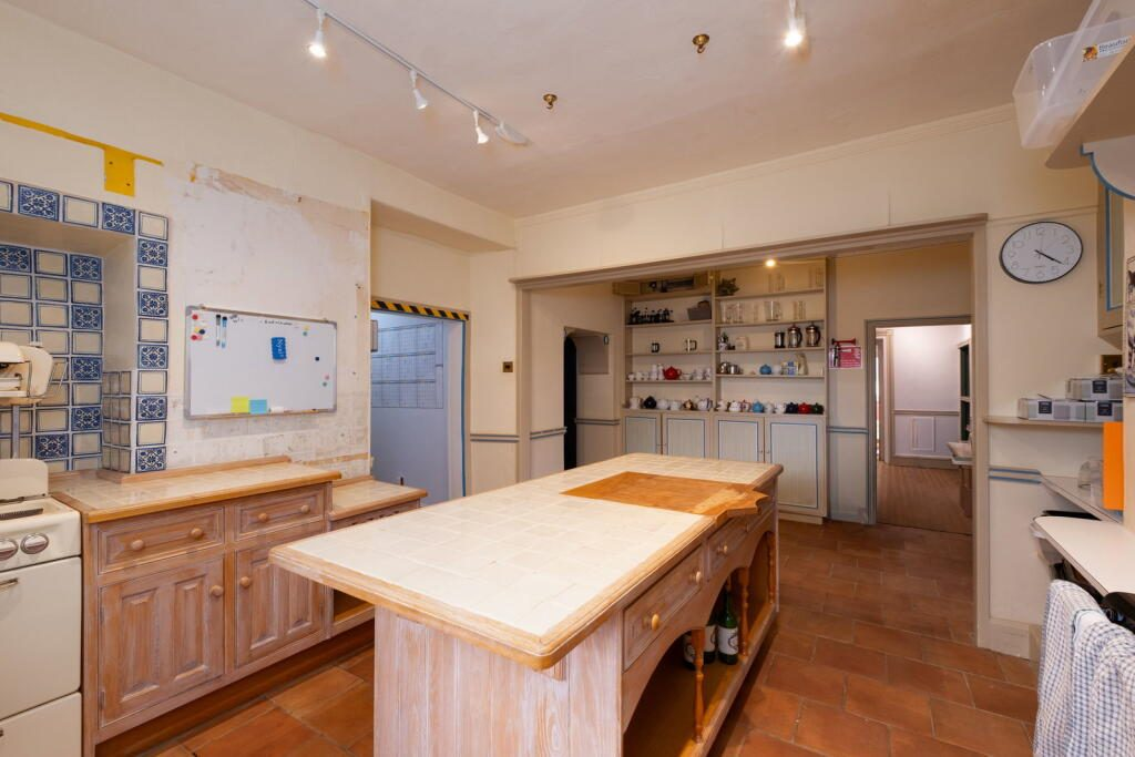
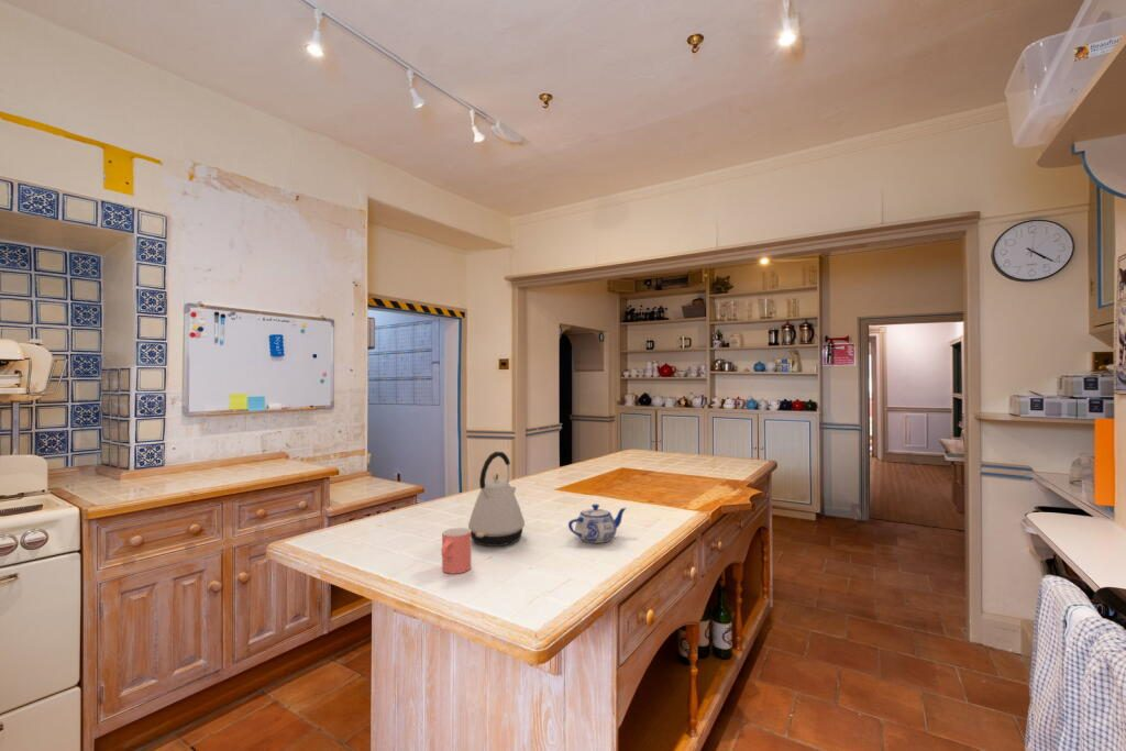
+ cup [440,527,472,575]
+ kettle [467,451,526,548]
+ teapot [567,504,627,544]
